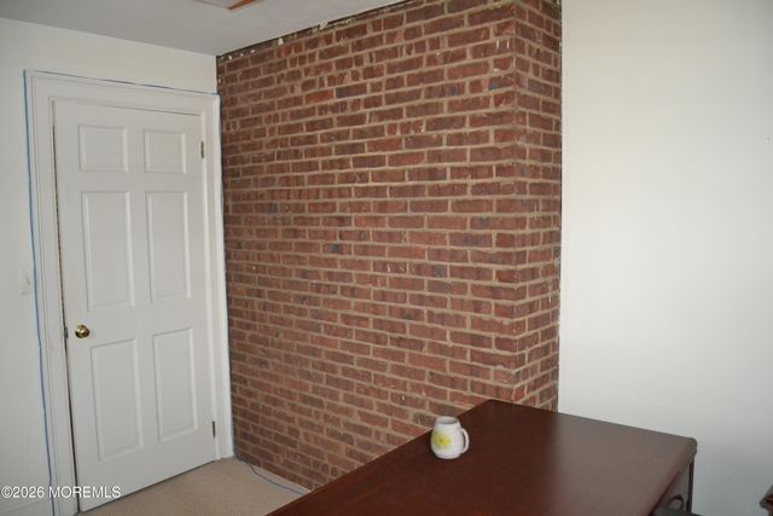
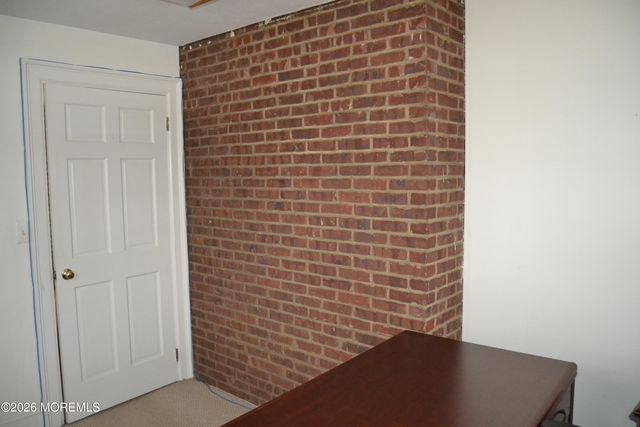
- mug [430,416,470,459]
